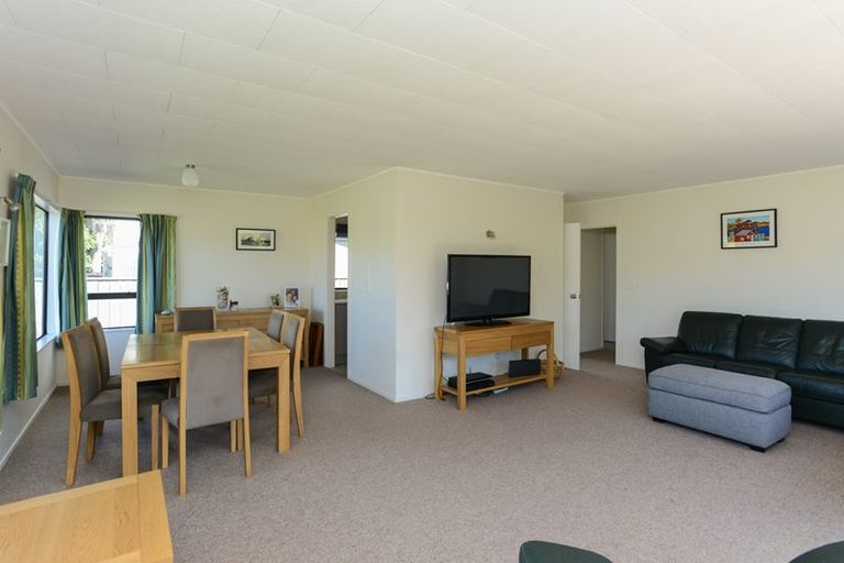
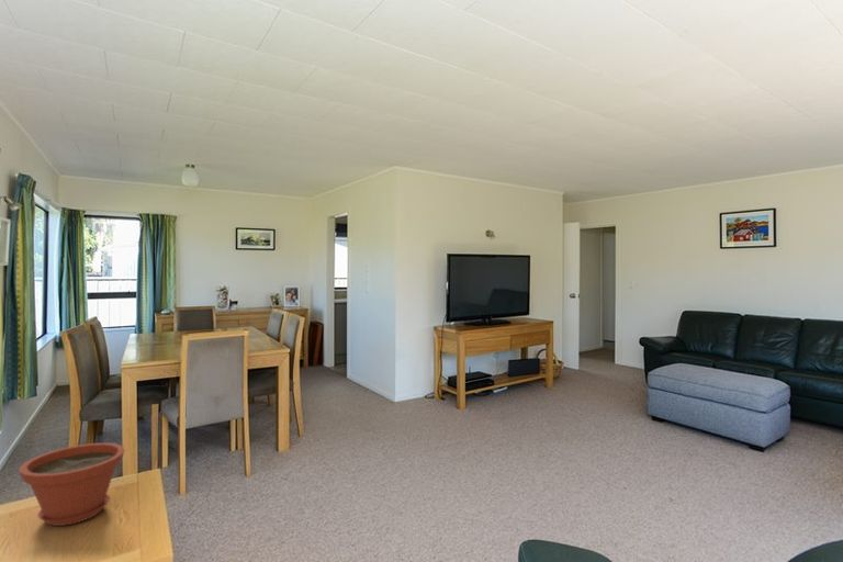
+ plant pot [18,441,126,527]
